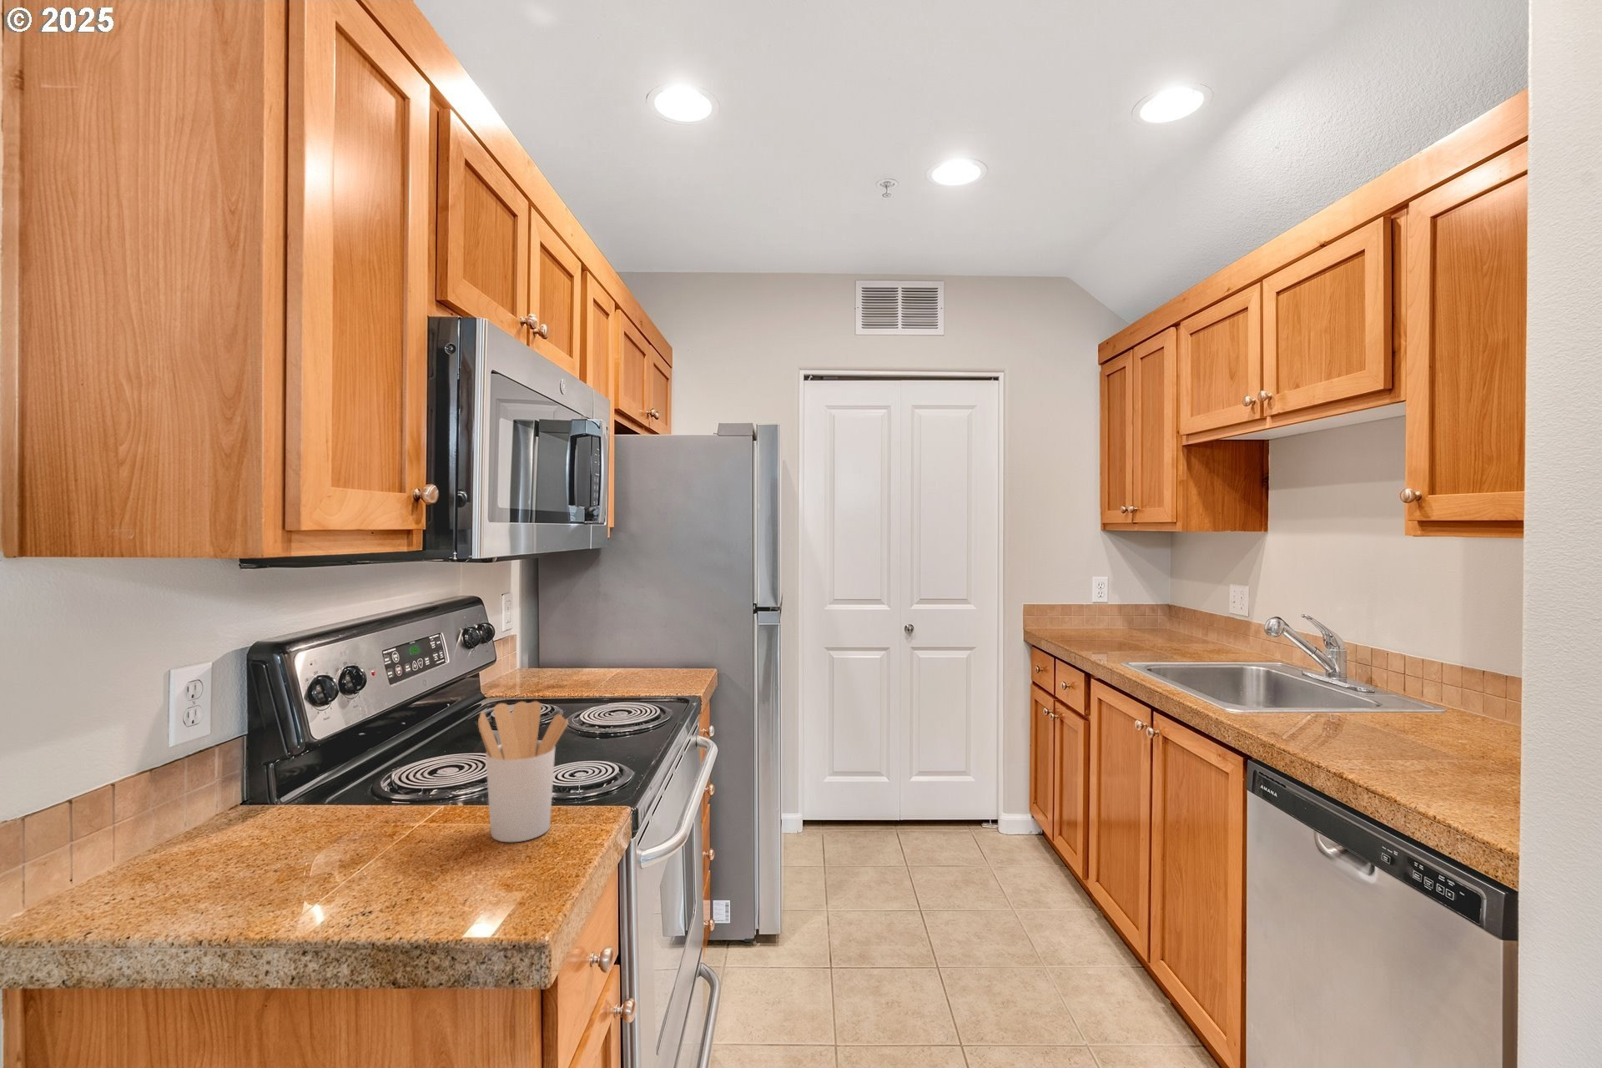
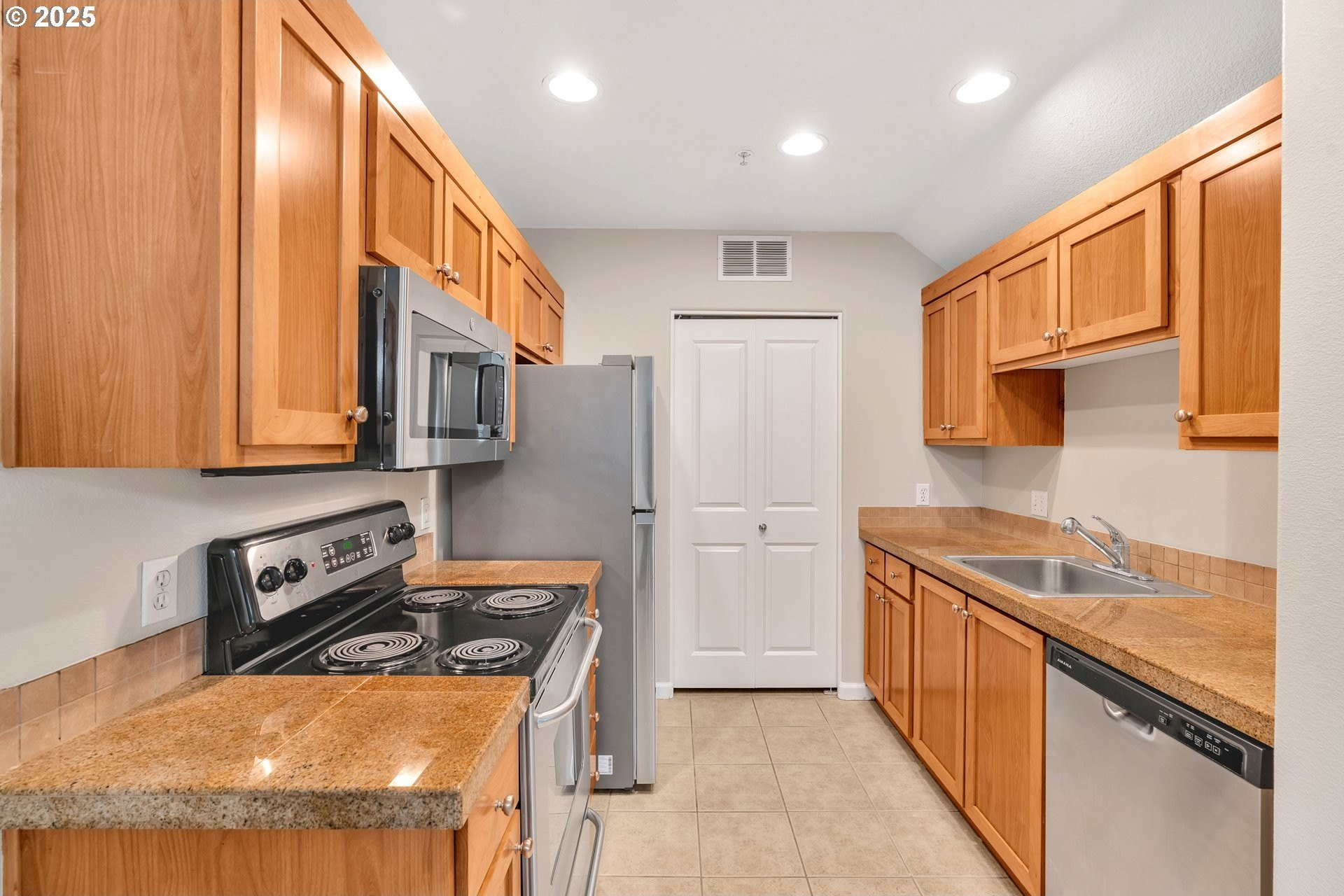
- utensil holder [477,700,569,843]
